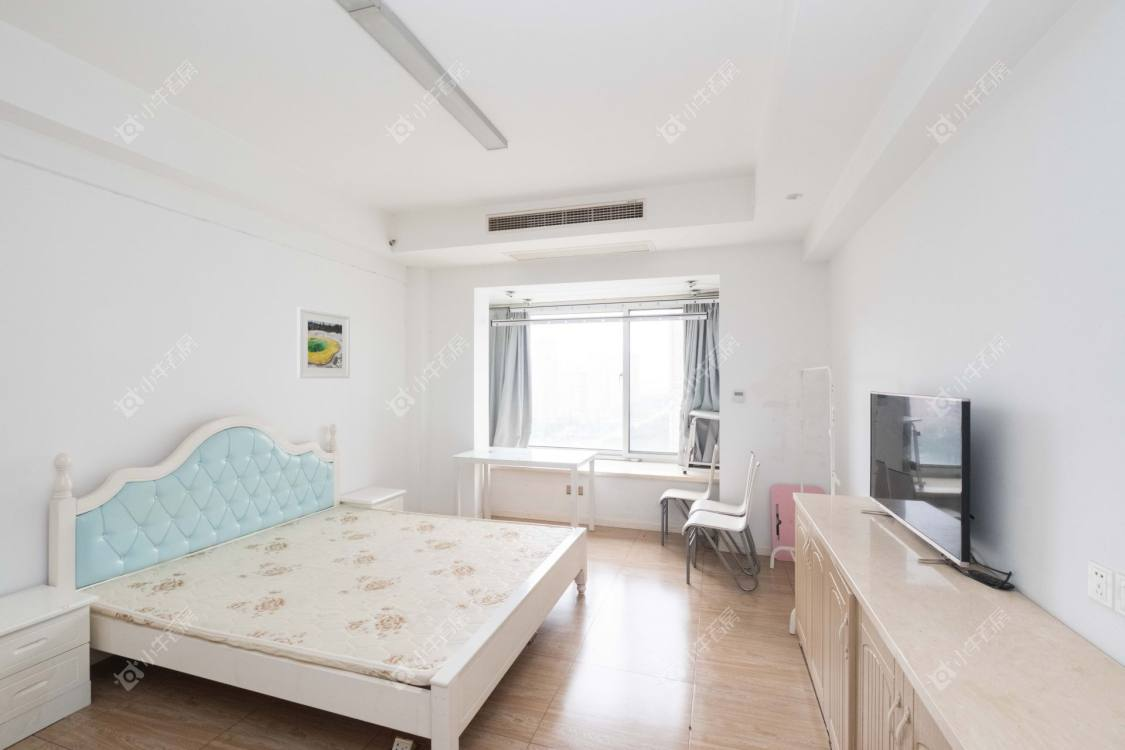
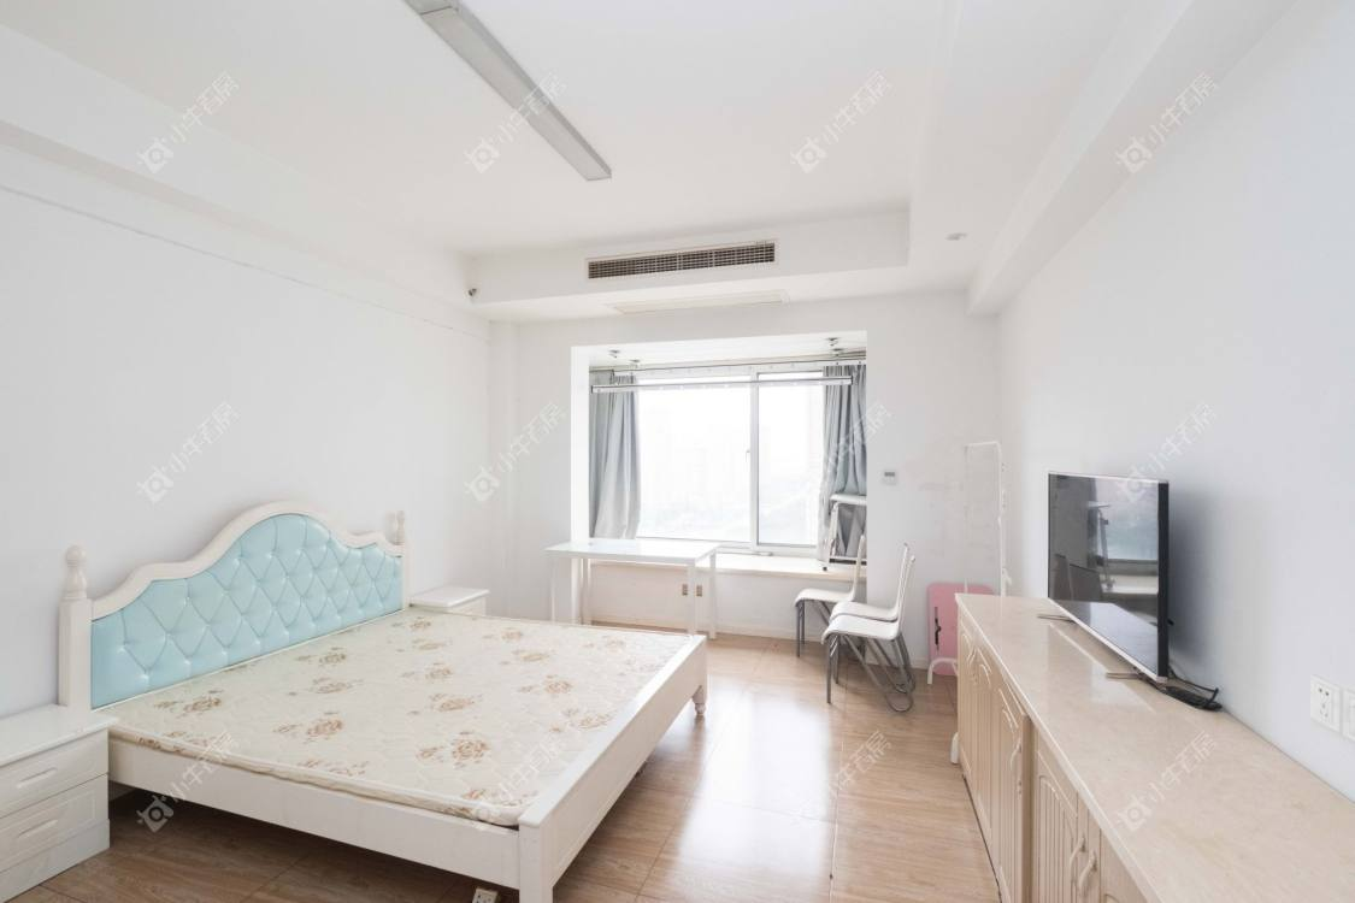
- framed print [296,306,351,379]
